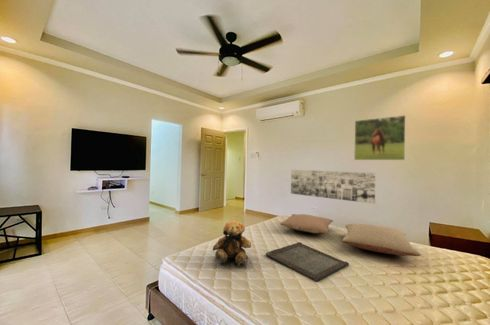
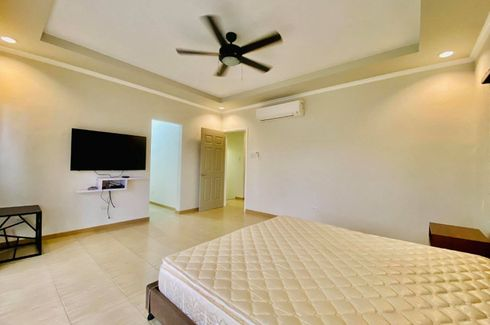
- pillow [279,213,334,234]
- wall art [290,169,377,205]
- pillow [341,223,422,257]
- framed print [353,114,407,161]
- teddy bear [212,220,252,268]
- serving tray [265,241,350,282]
